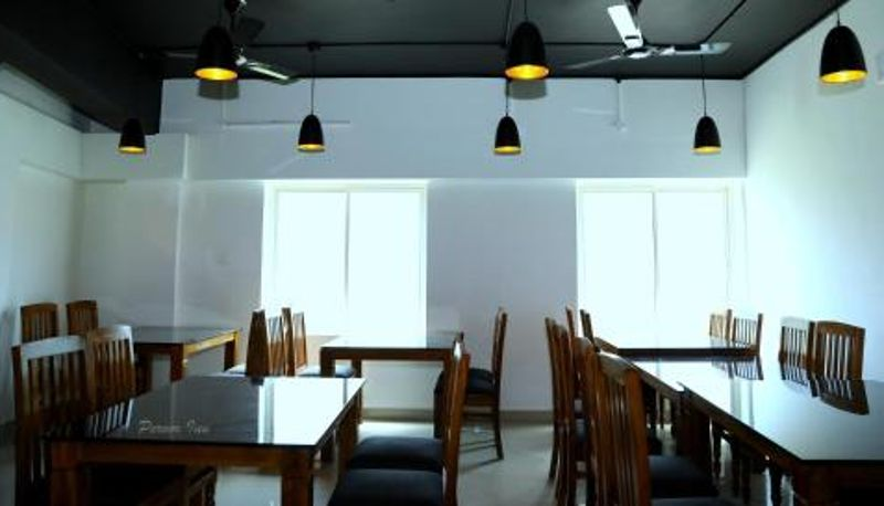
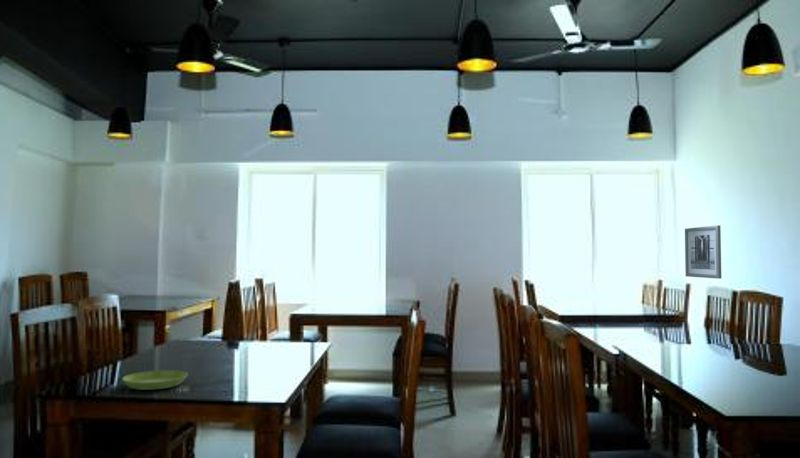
+ saucer [121,369,189,391]
+ wall art [684,224,722,280]
